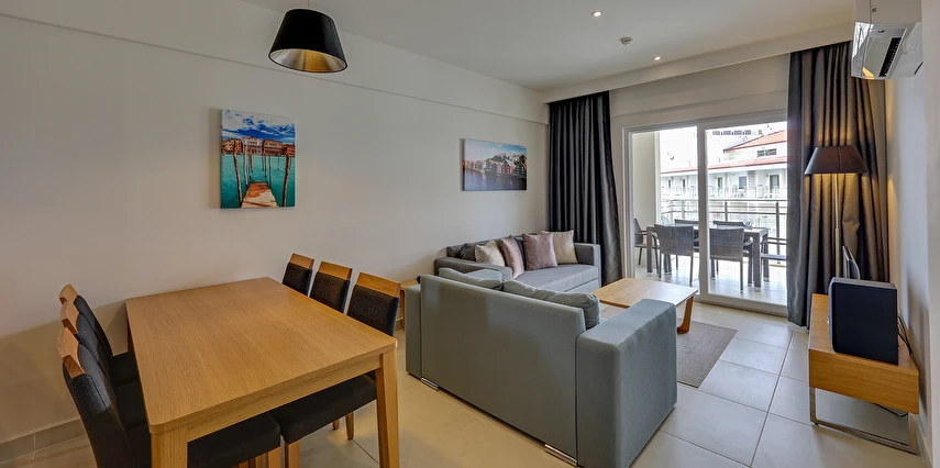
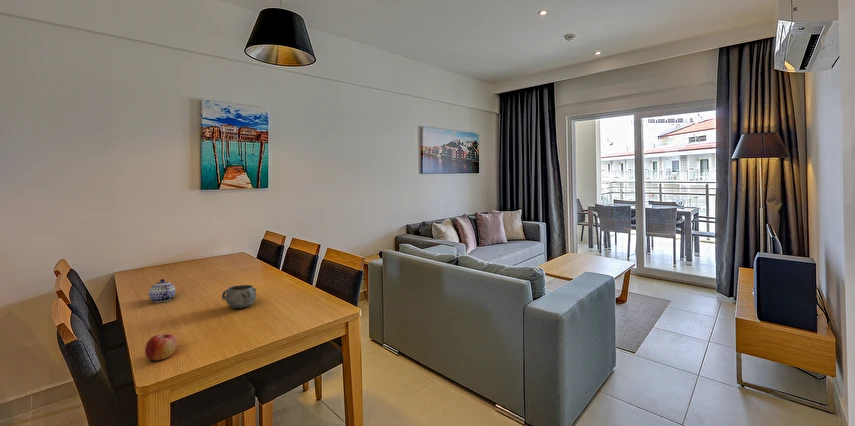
+ teapot [148,278,176,303]
+ apple [144,333,178,362]
+ decorative bowl [221,284,257,309]
